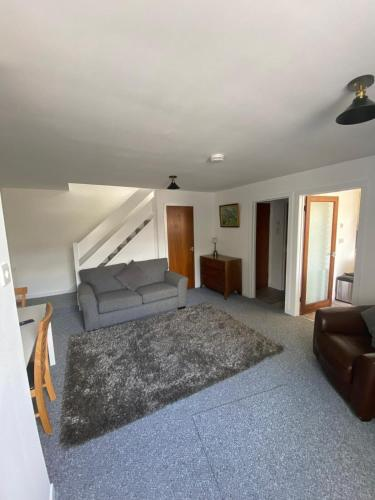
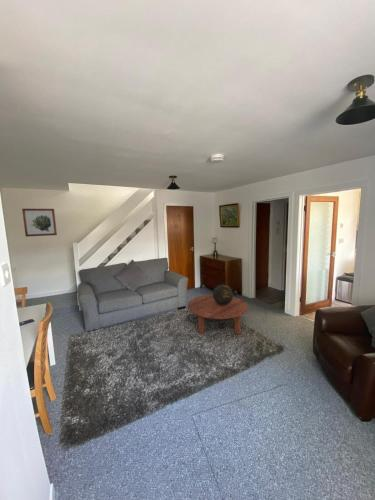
+ wall art [21,208,58,238]
+ decorative globe [212,284,234,305]
+ coffee table [187,294,249,336]
